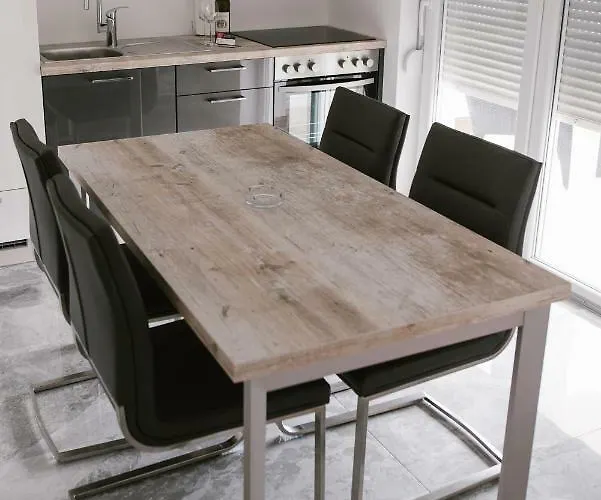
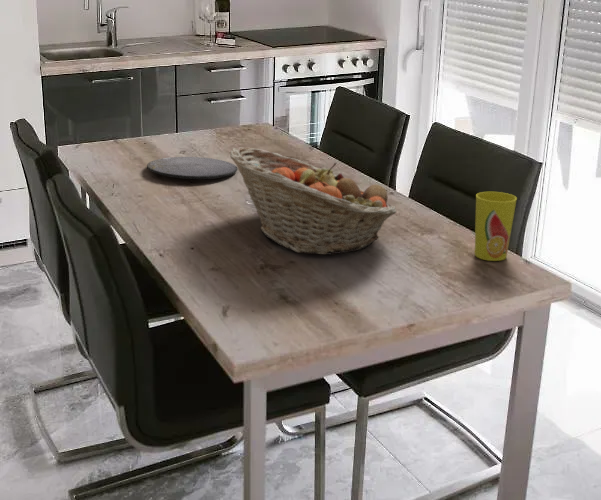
+ plate [146,156,238,180]
+ cup [474,191,518,262]
+ fruit basket [229,146,397,256]
